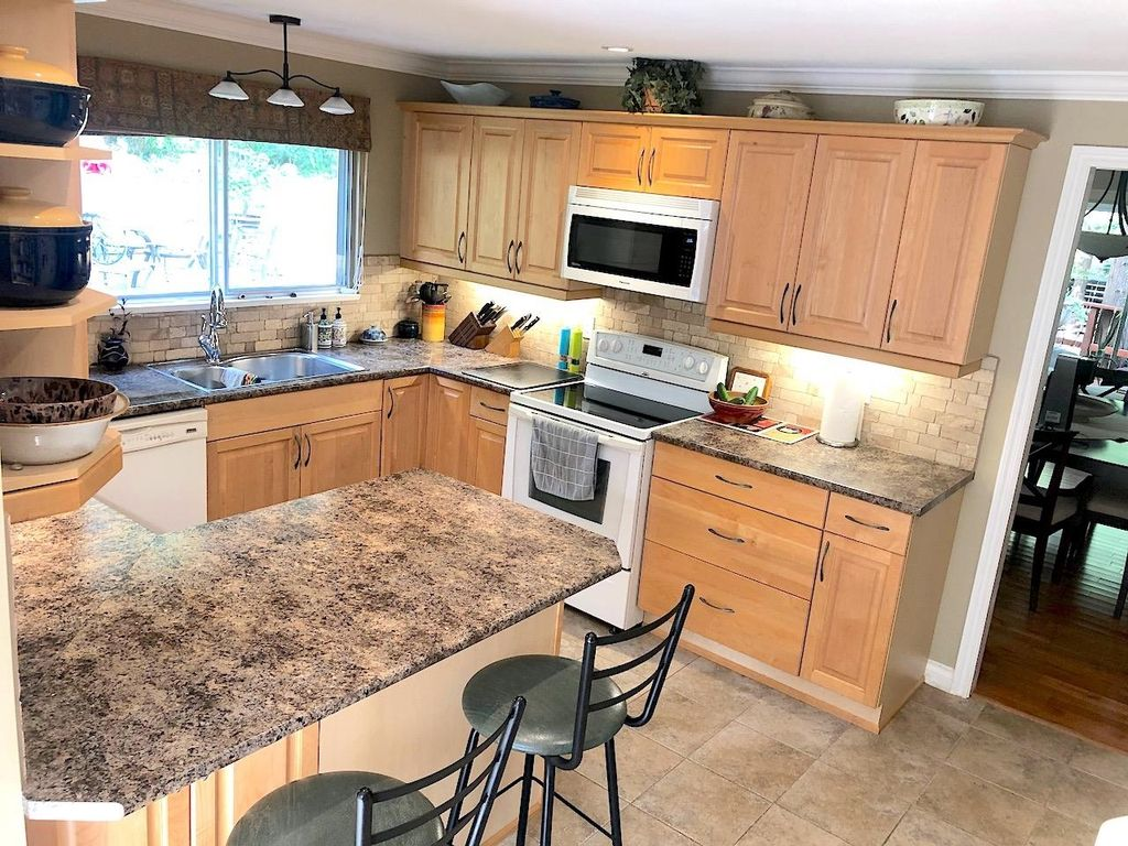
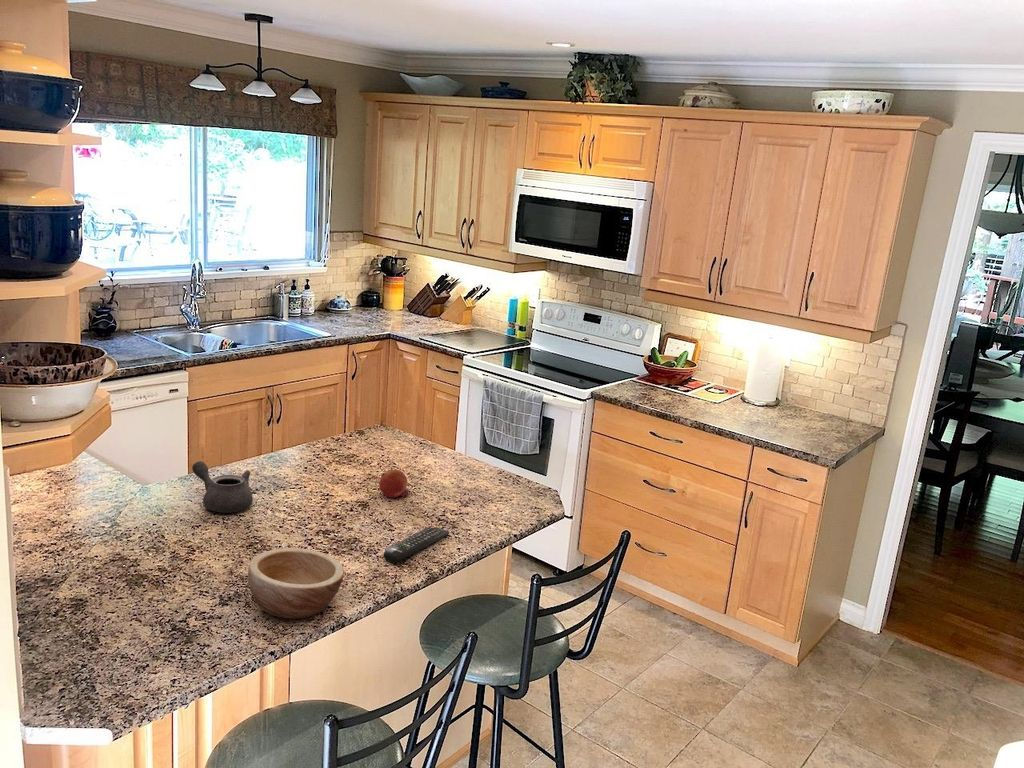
+ fruit [378,469,410,498]
+ teapot [191,460,254,513]
+ bowl [247,547,345,620]
+ remote control [382,525,450,564]
